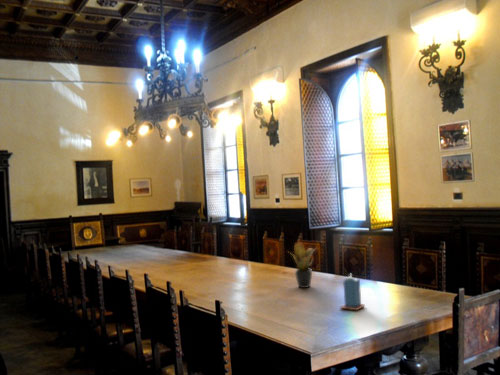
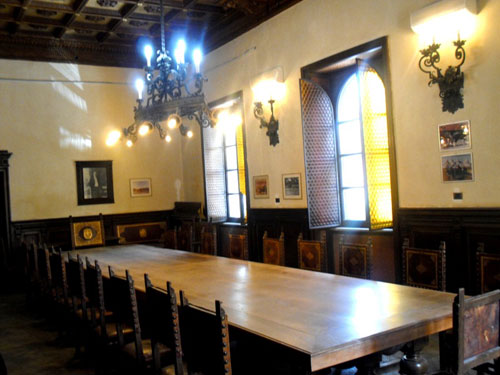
- potted plant [286,240,318,289]
- candle [339,273,366,312]
